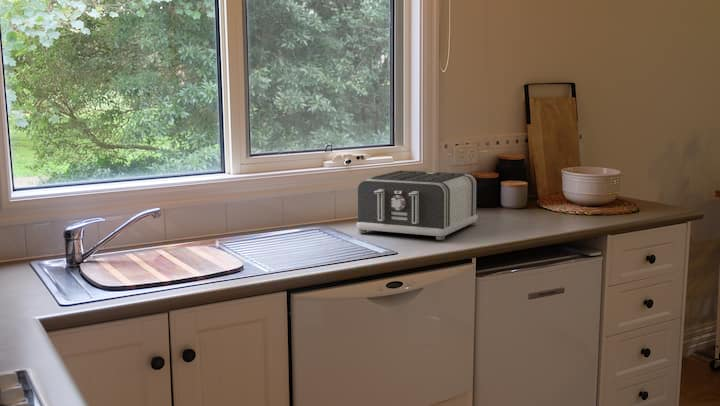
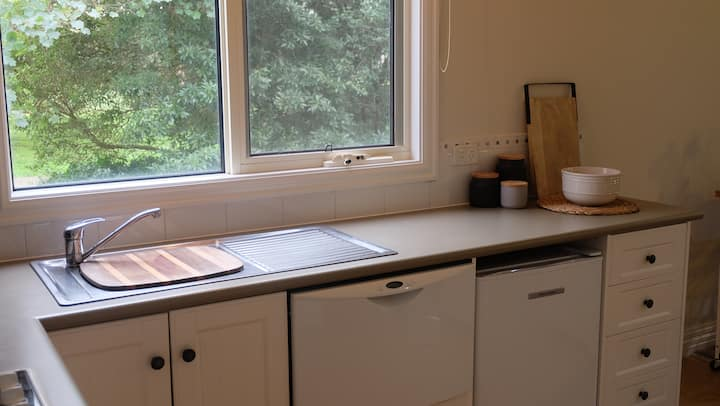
- toaster [355,170,479,241]
